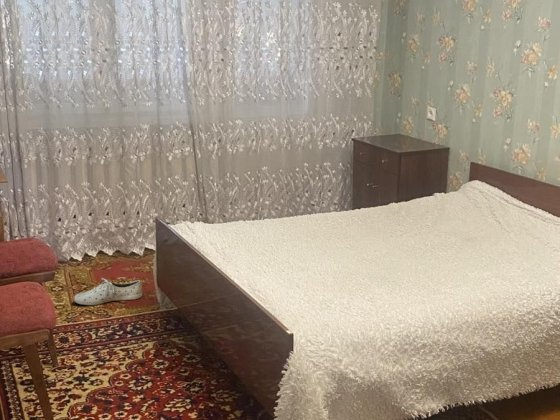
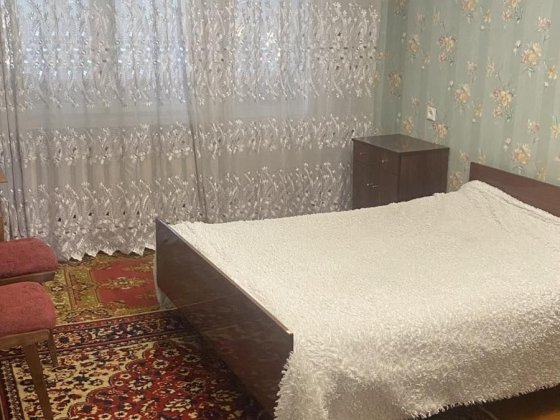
- shoe [73,277,144,306]
